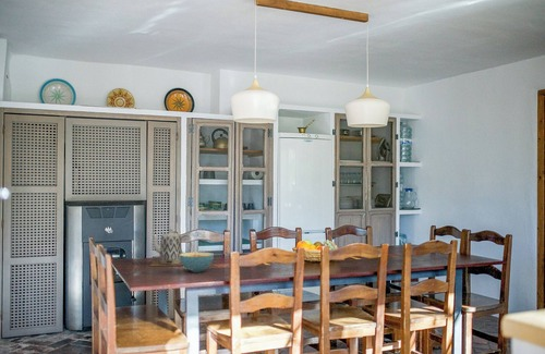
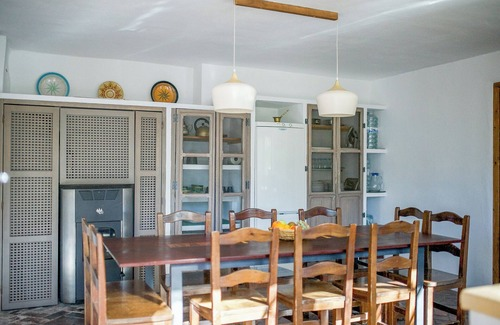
- teapot [149,228,193,267]
- cereal bowl [180,252,215,273]
